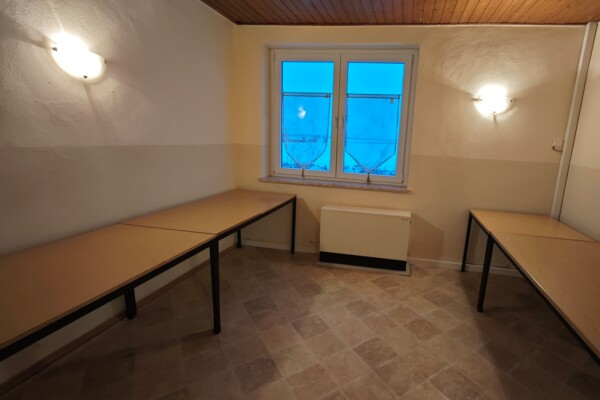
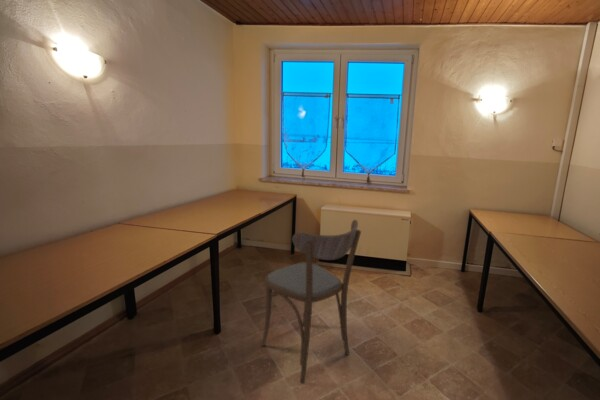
+ dining chair [260,219,362,385]
